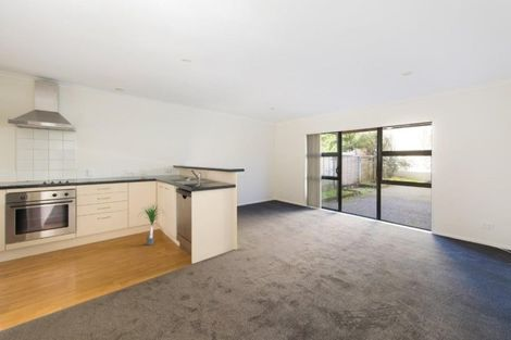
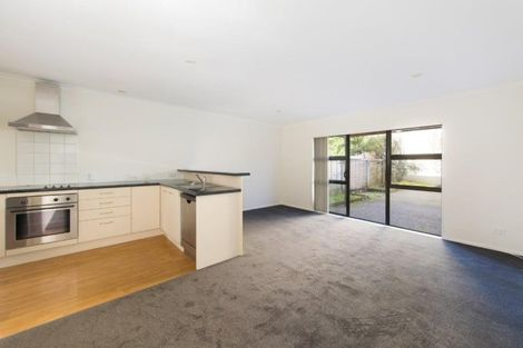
- potted plant [137,201,166,247]
